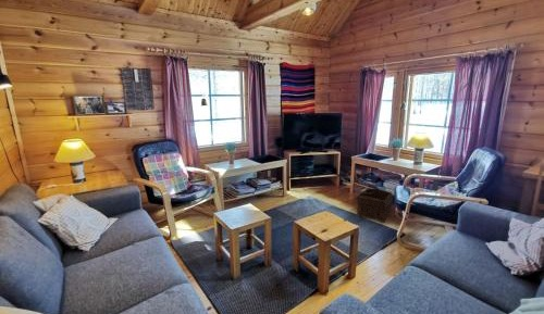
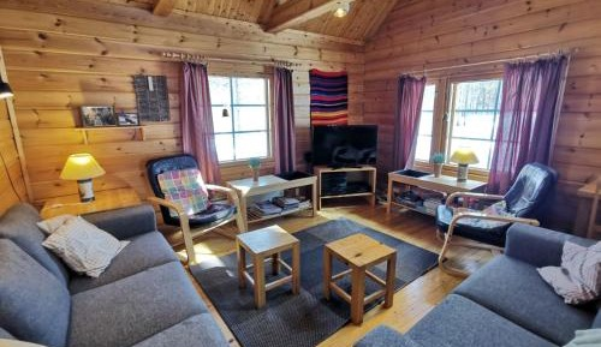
- basket [355,187,394,223]
